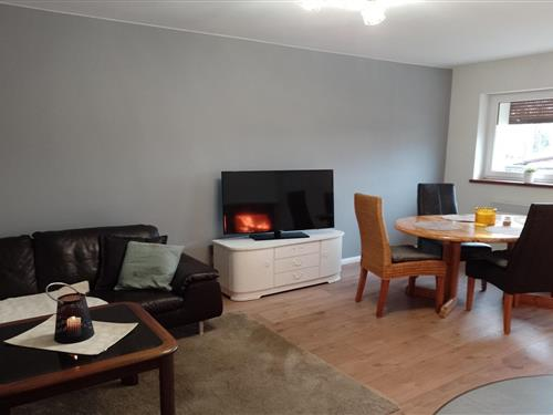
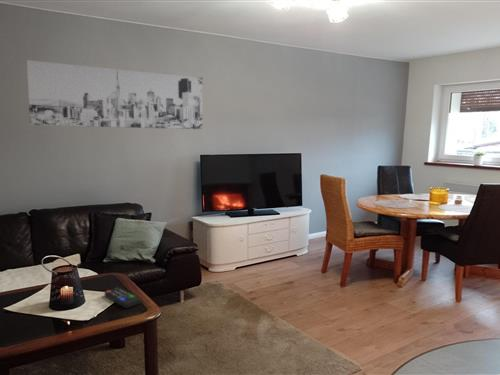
+ remote control [103,287,142,309]
+ wall art [25,59,203,130]
